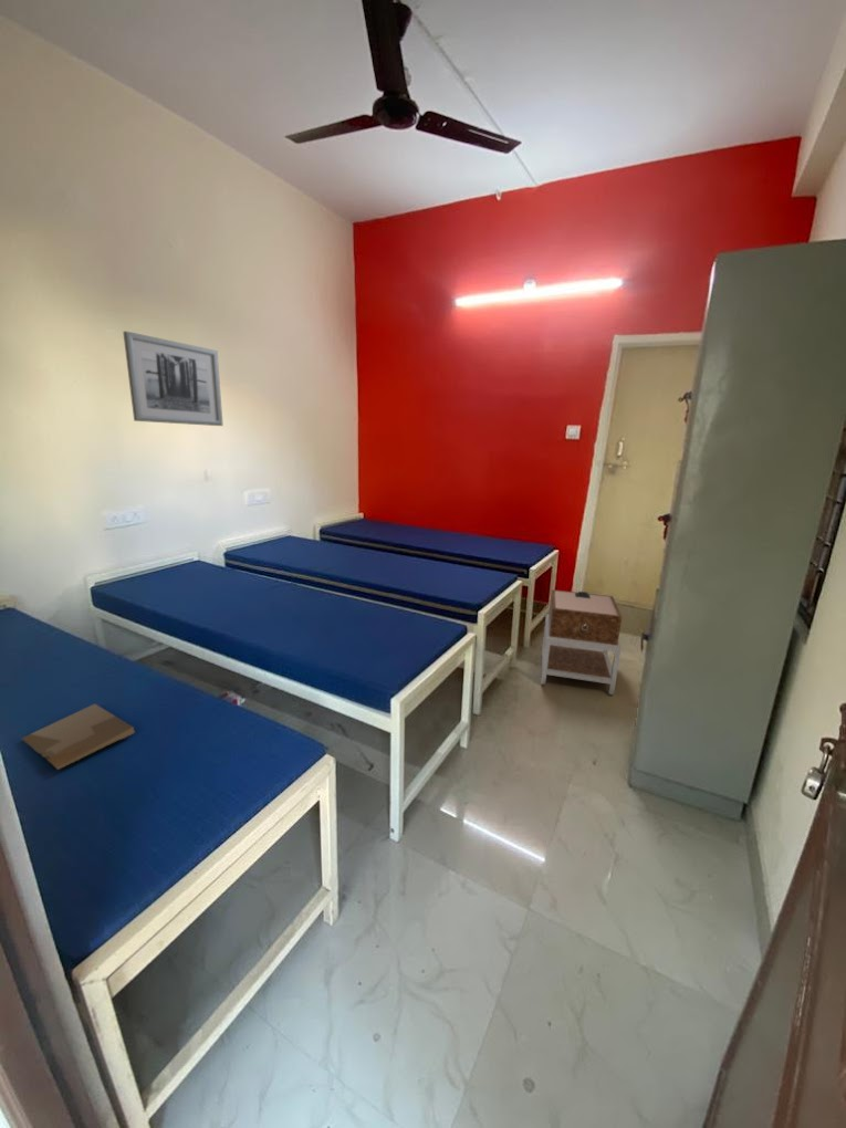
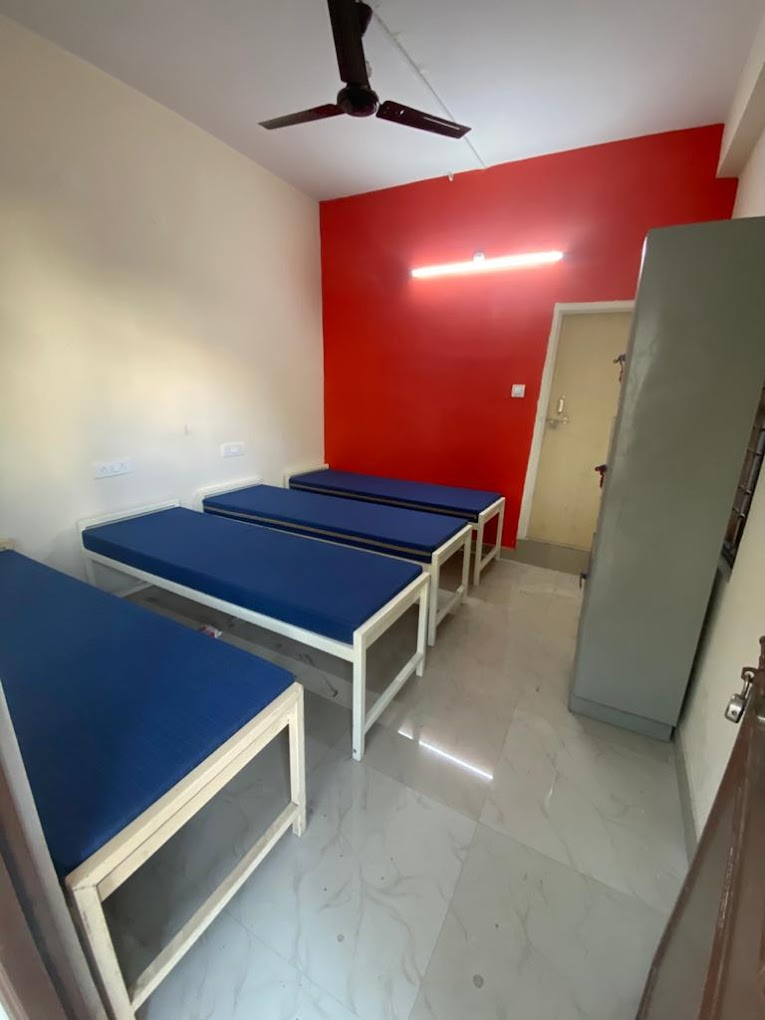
- nightstand [540,588,623,696]
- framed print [20,702,136,771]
- wall art [122,330,224,427]
